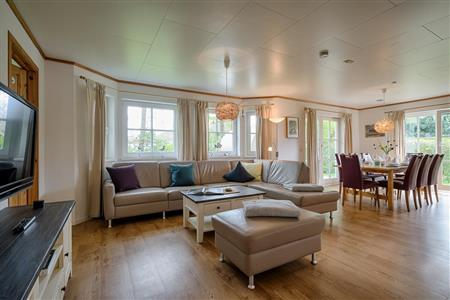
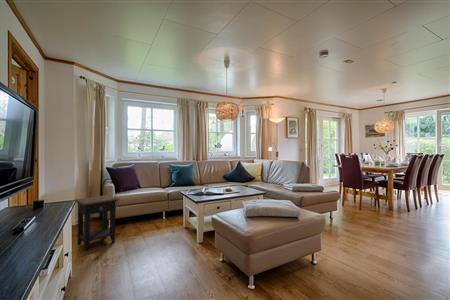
+ side table [73,194,120,252]
